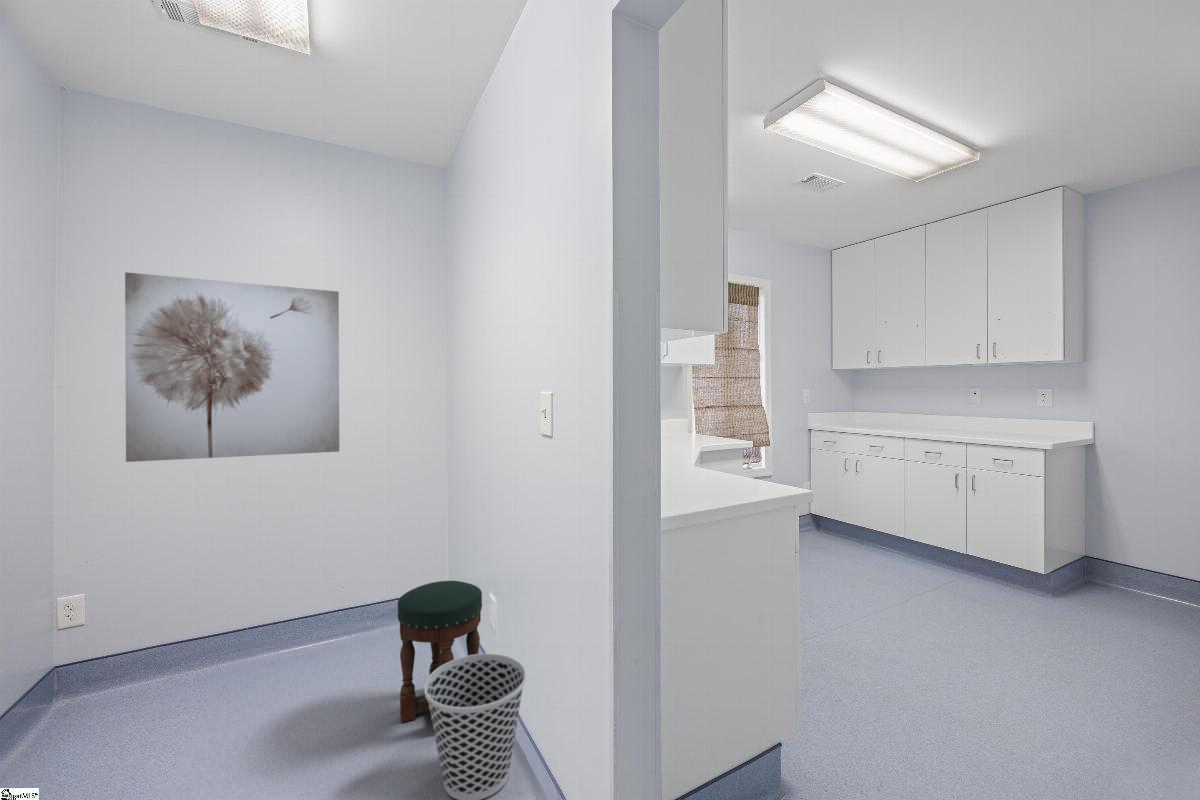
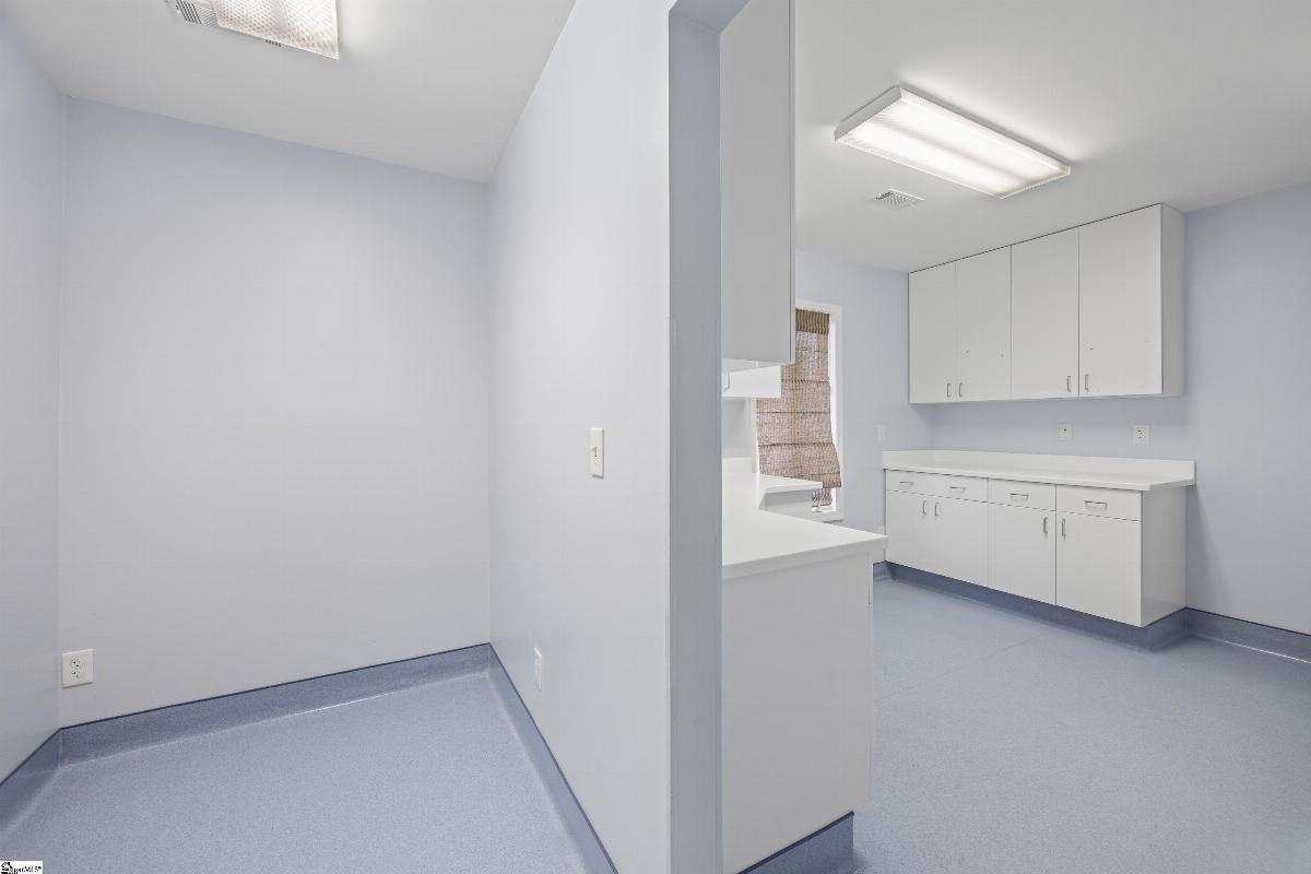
- wall art [124,271,340,463]
- stool [396,580,483,724]
- wastebasket [423,653,527,800]
